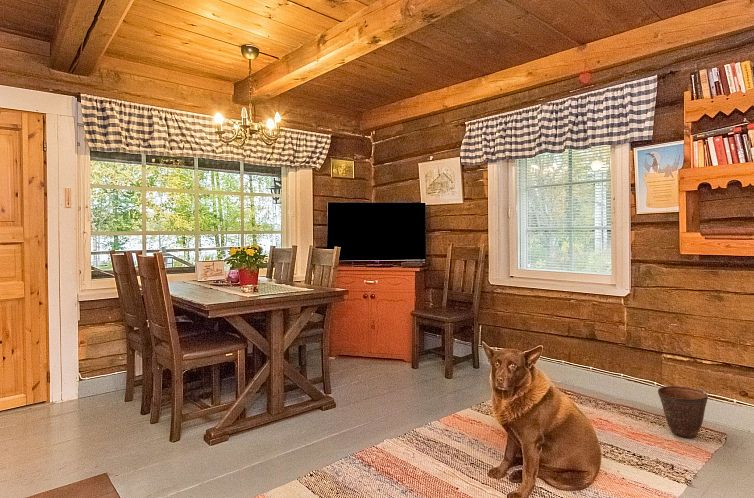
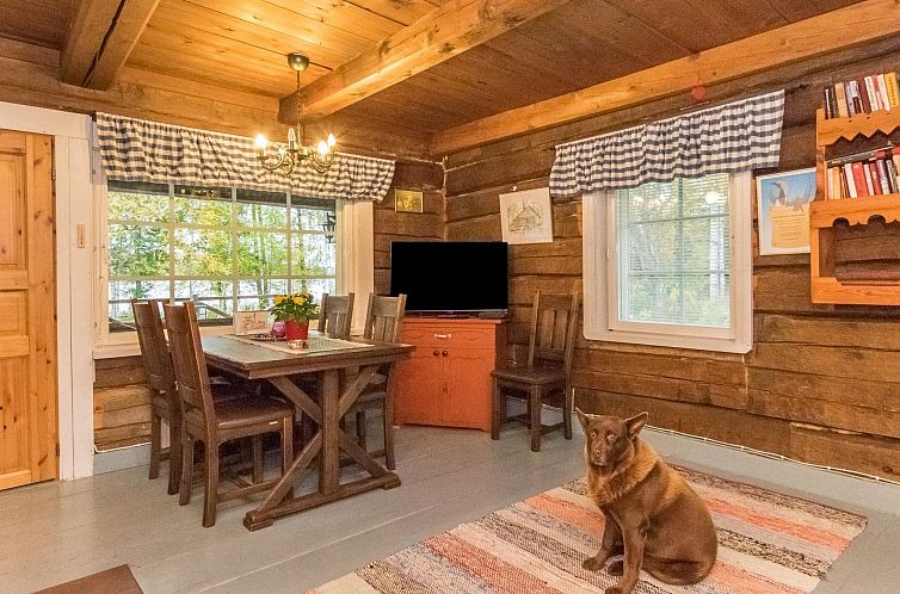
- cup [657,385,709,439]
